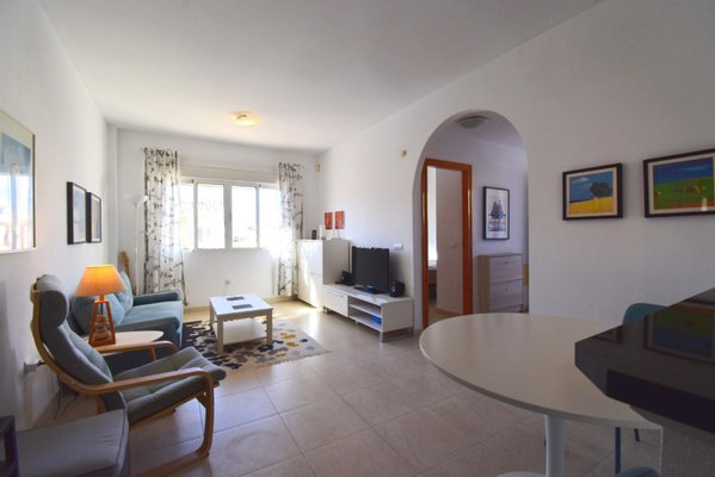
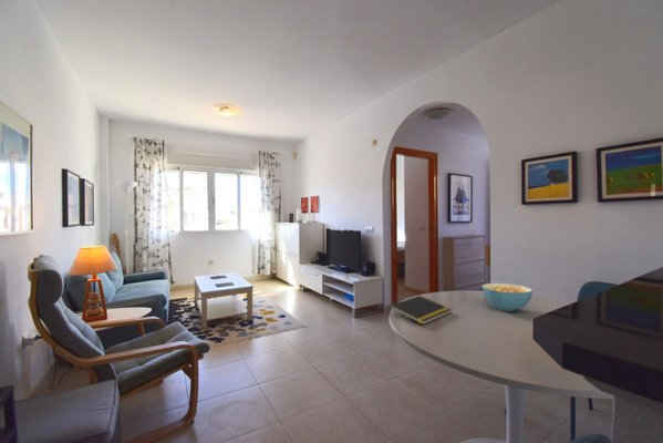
+ cereal bowl [480,282,533,312]
+ notepad [387,295,453,326]
